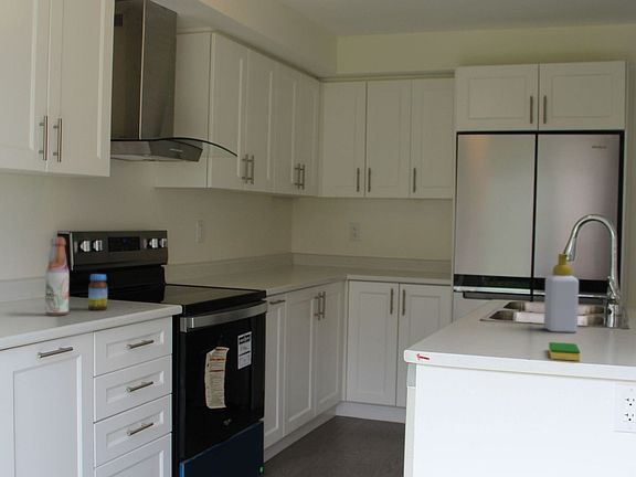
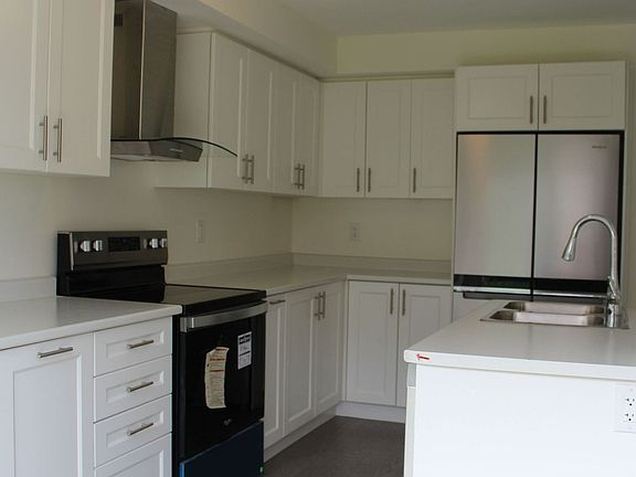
- bottle [44,236,71,317]
- soap bottle [543,253,580,333]
- jar [87,273,108,311]
- dish sponge [548,341,581,362]
